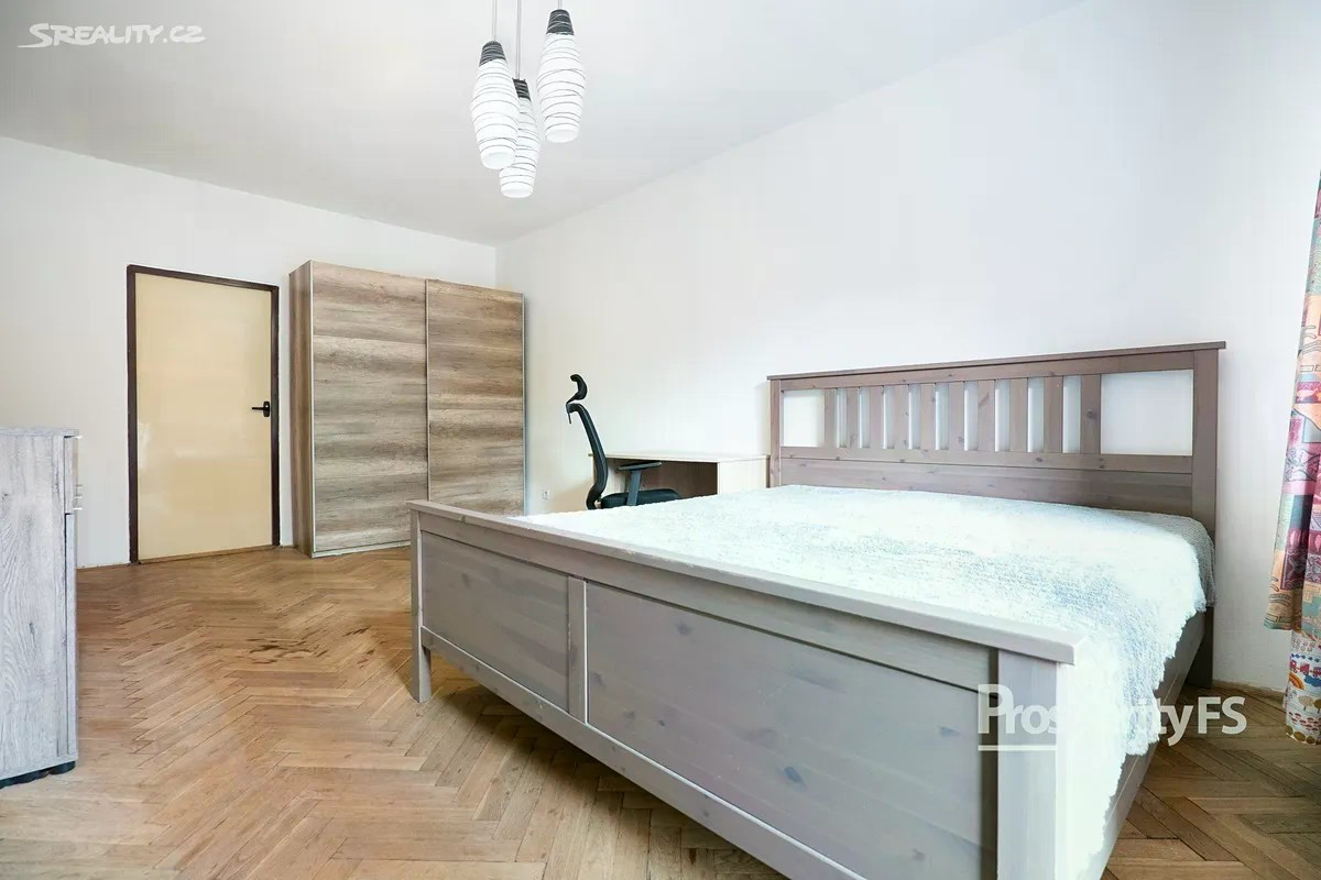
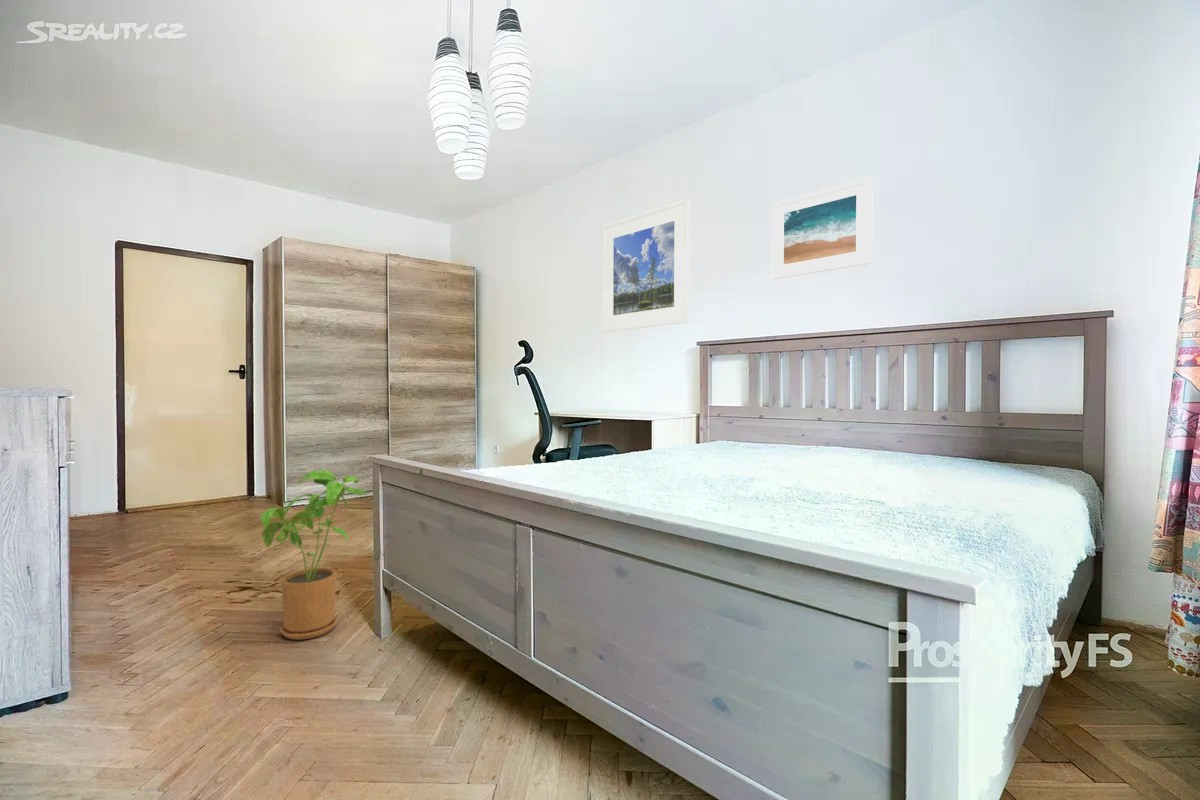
+ house plant [260,469,368,641]
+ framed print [601,198,691,333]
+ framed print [771,176,874,280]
